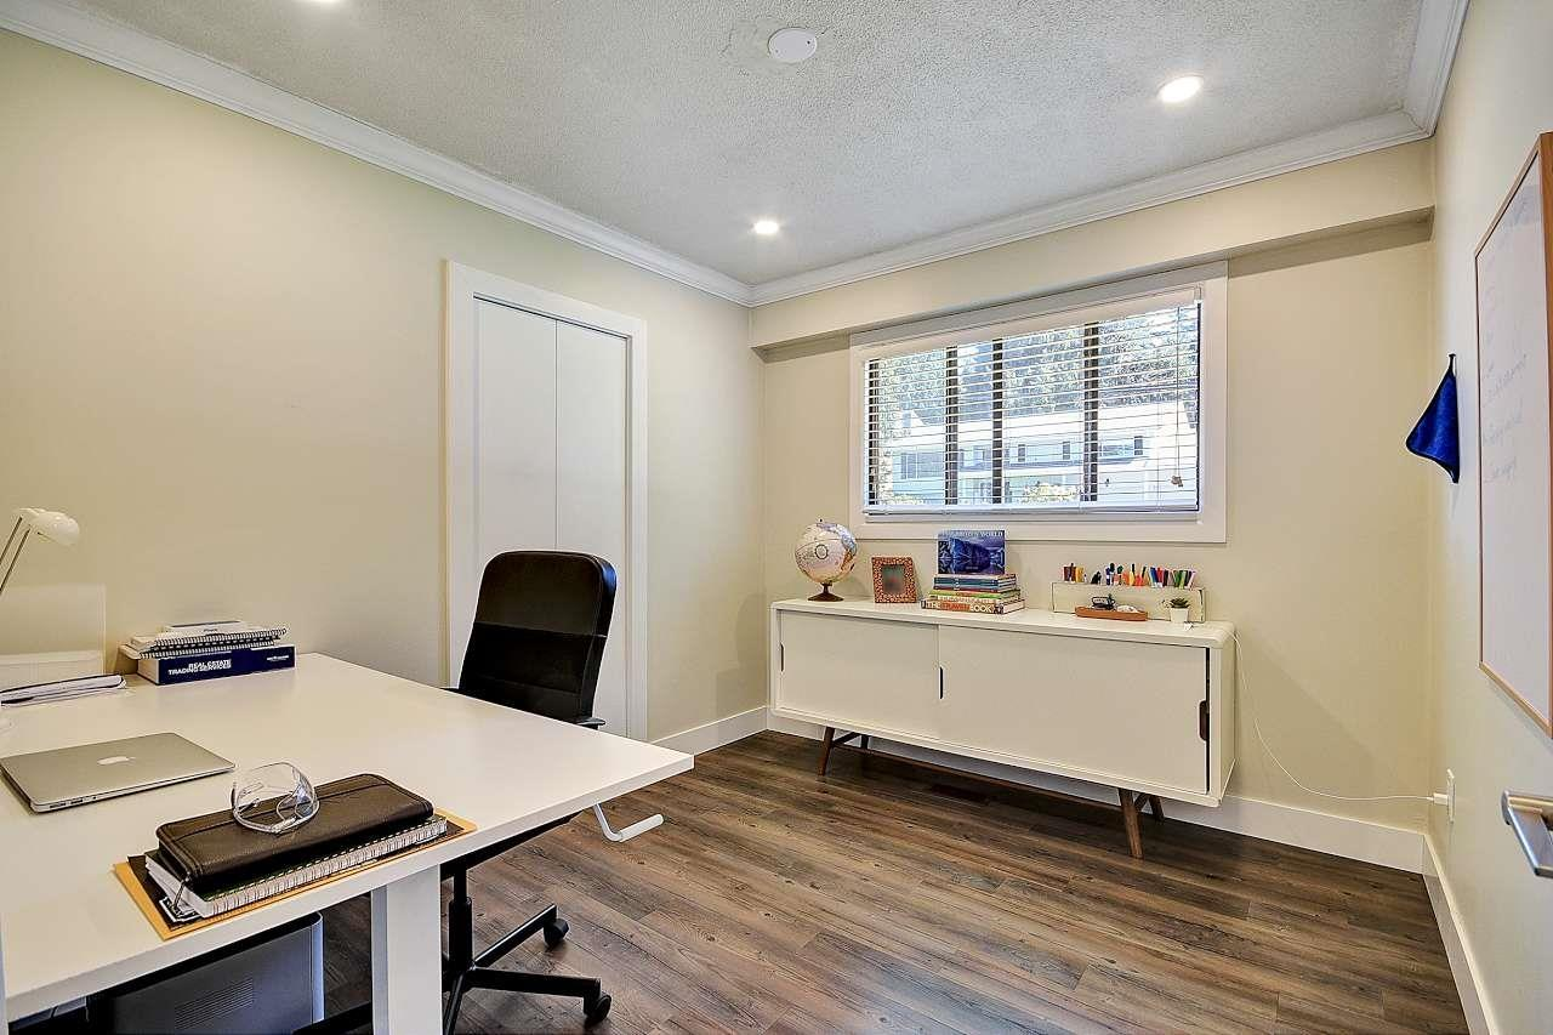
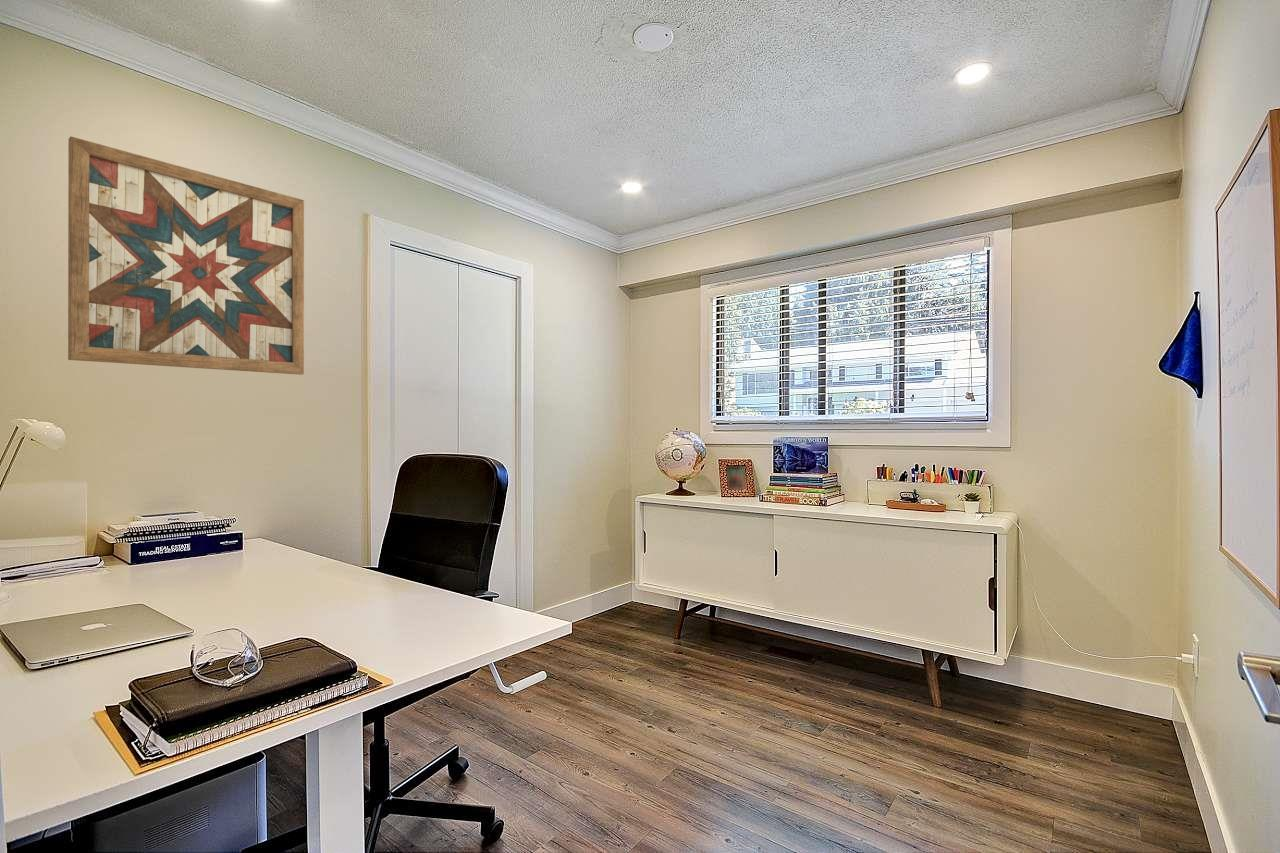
+ wall art [67,135,305,376]
